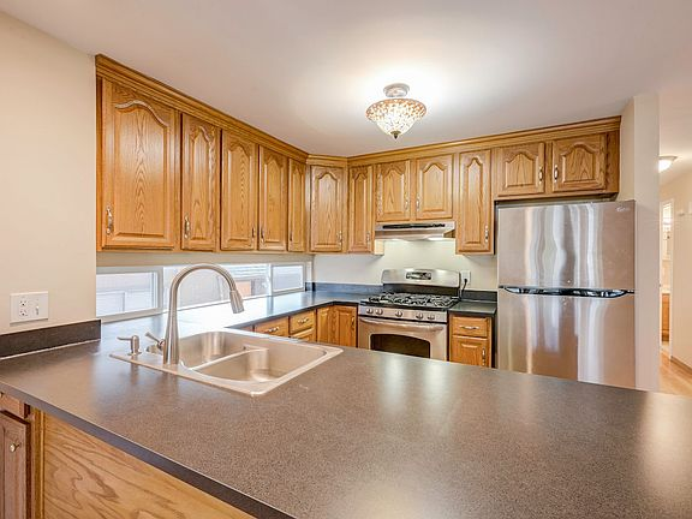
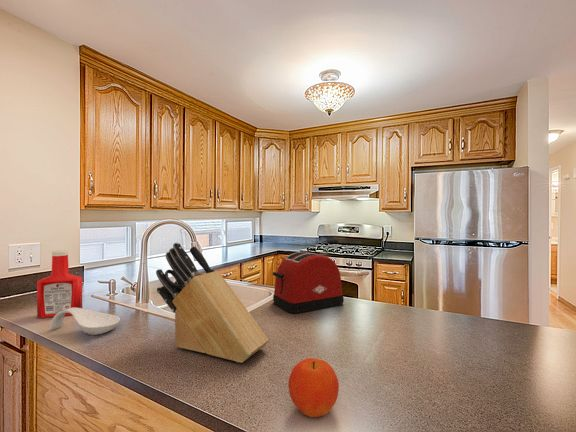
+ spoon rest [49,307,121,336]
+ toaster [272,251,345,314]
+ fruit [287,357,340,418]
+ knife block [155,242,270,363]
+ soap bottle [36,249,83,319]
